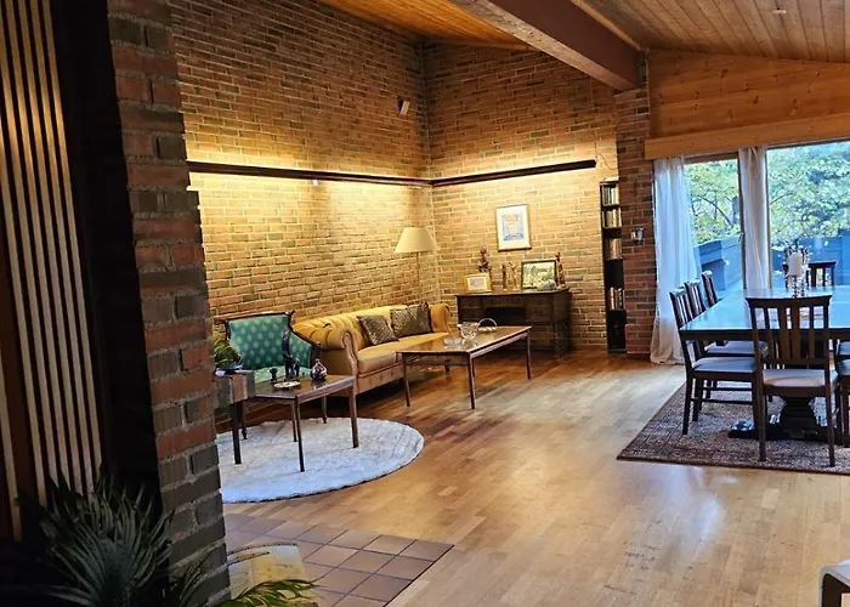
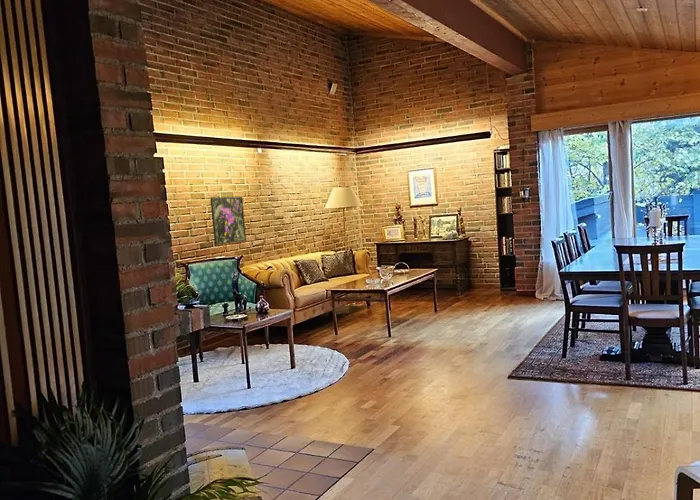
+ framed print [209,196,247,246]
